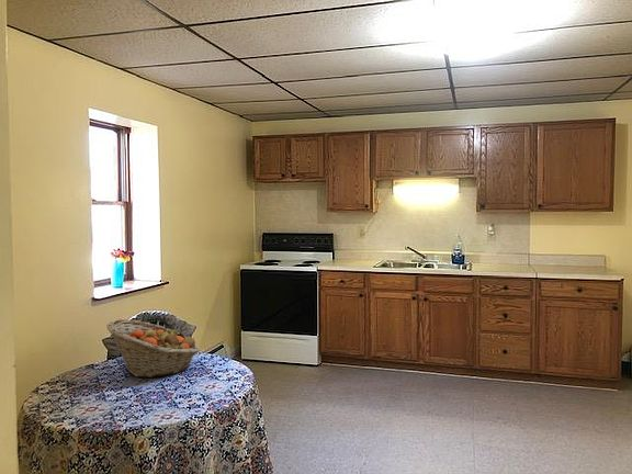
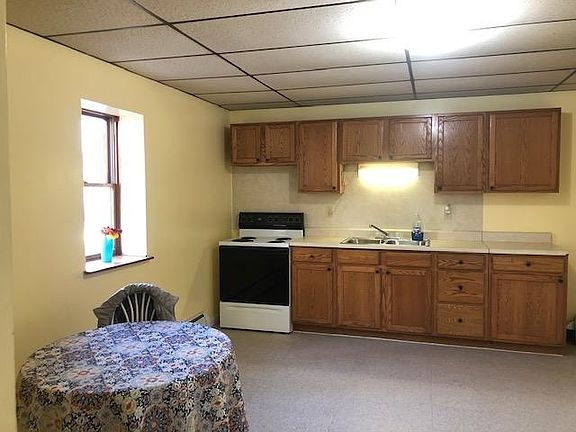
- fruit basket [105,318,201,379]
